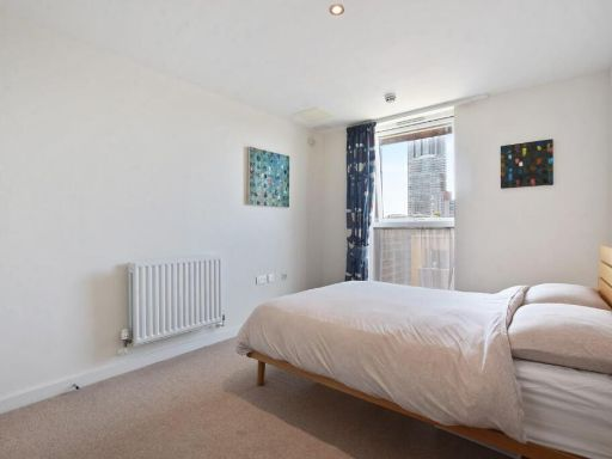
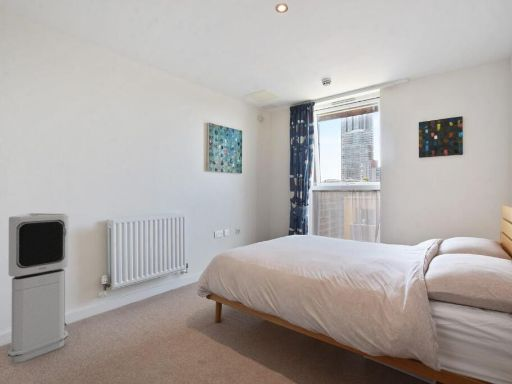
+ air purifier [7,212,70,364]
